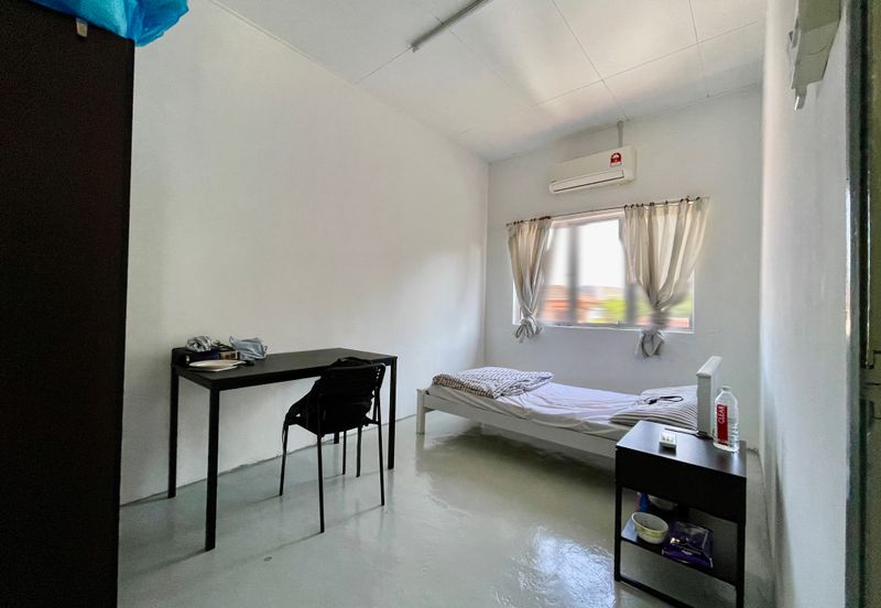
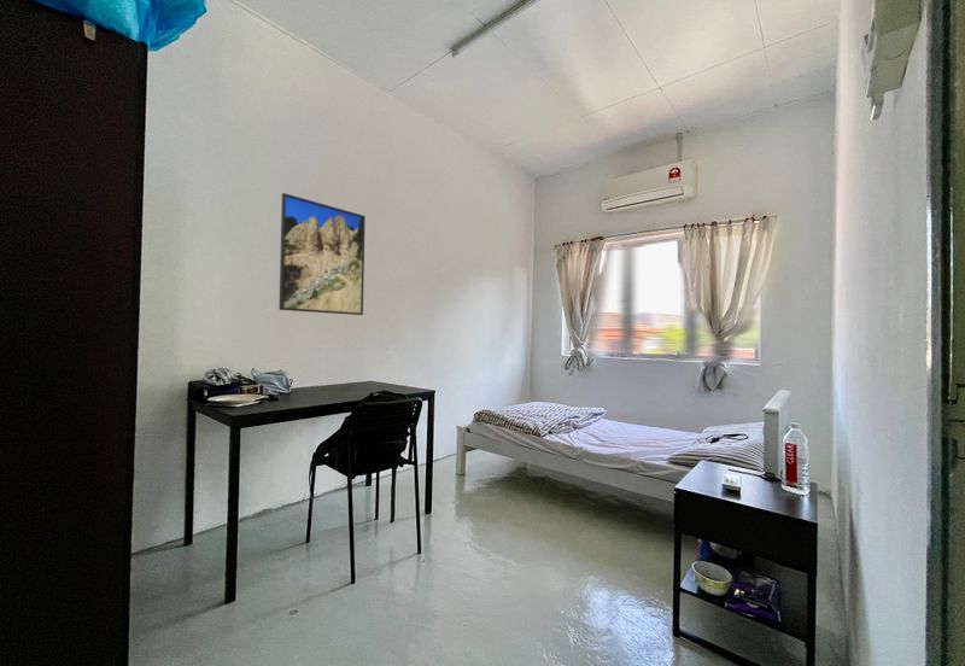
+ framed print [277,192,367,316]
